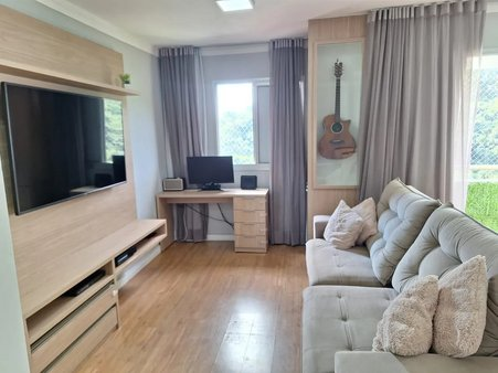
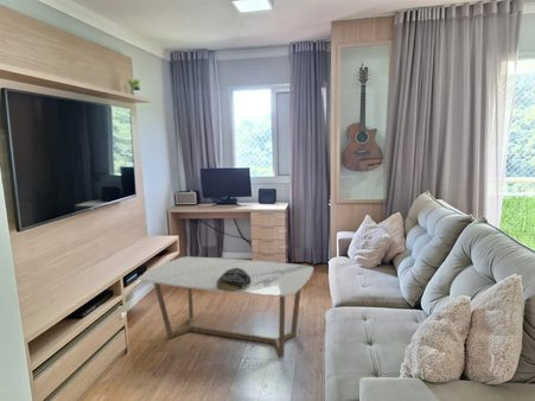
+ decorative bowl [216,268,251,293]
+ coffee table [138,255,314,358]
